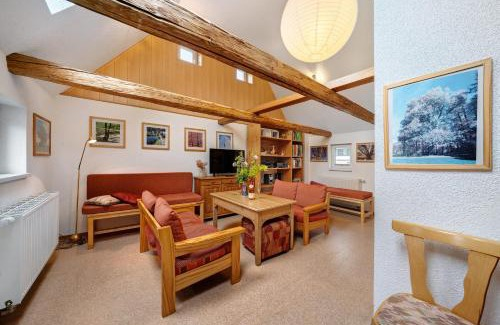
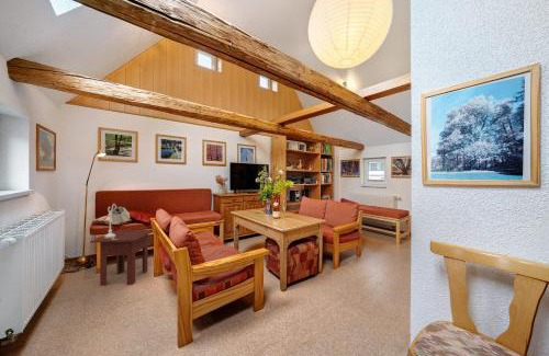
+ side table [89,229,154,287]
+ table lamp [104,203,131,240]
